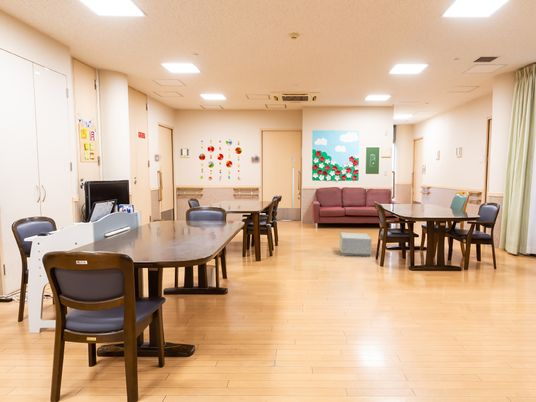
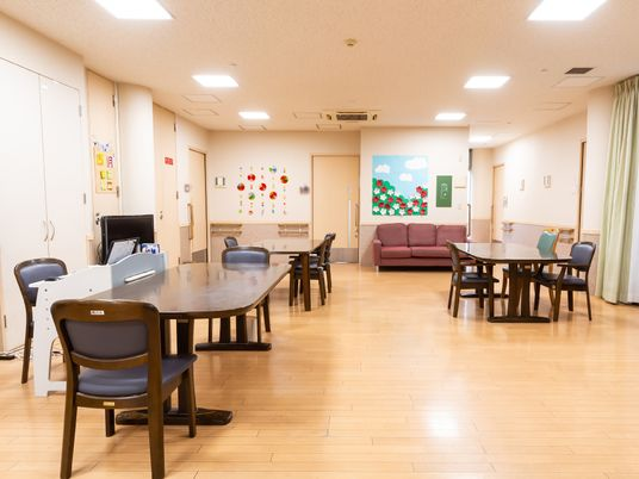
- cardboard box [338,231,373,257]
